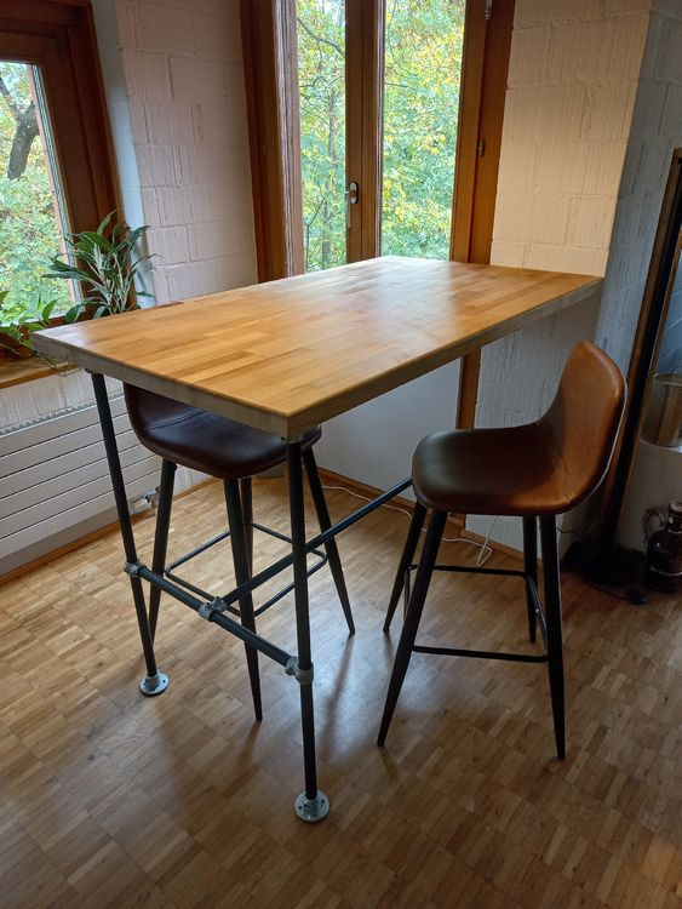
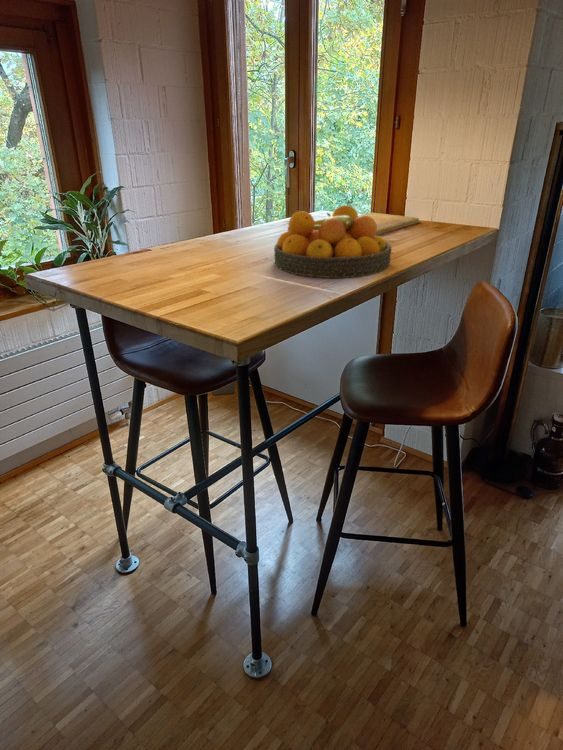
+ cutting board [358,212,420,236]
+ fruit bowl [273,204,392,279]
